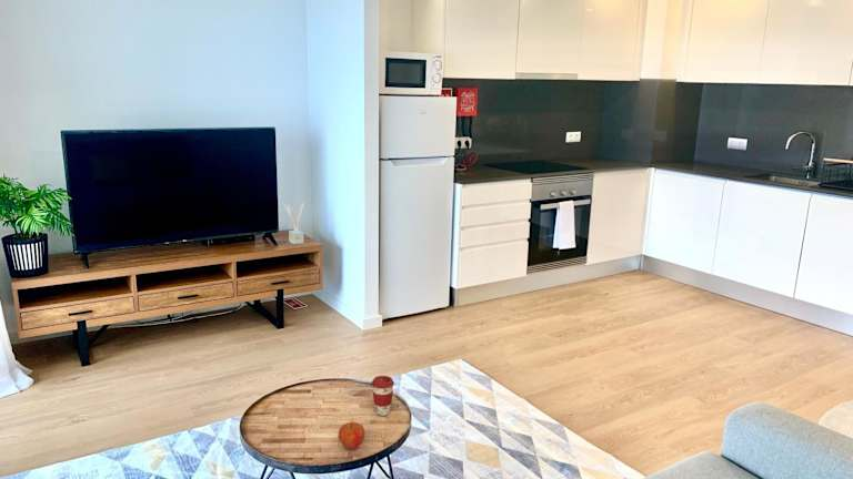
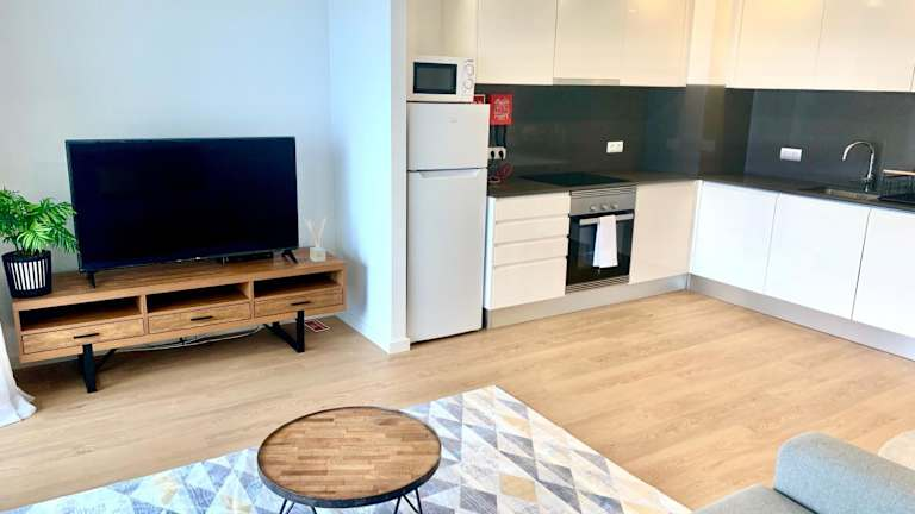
- apple [338,420,365,450]
- coffee cup [370,375,395,417]
